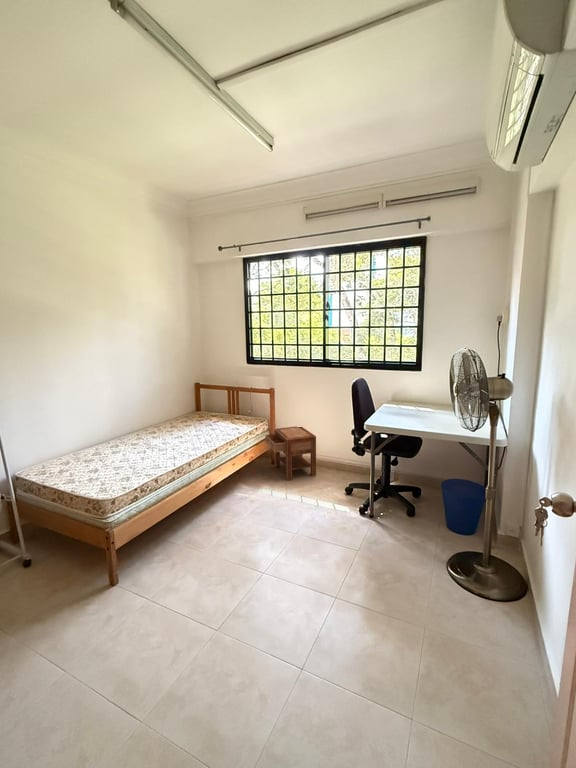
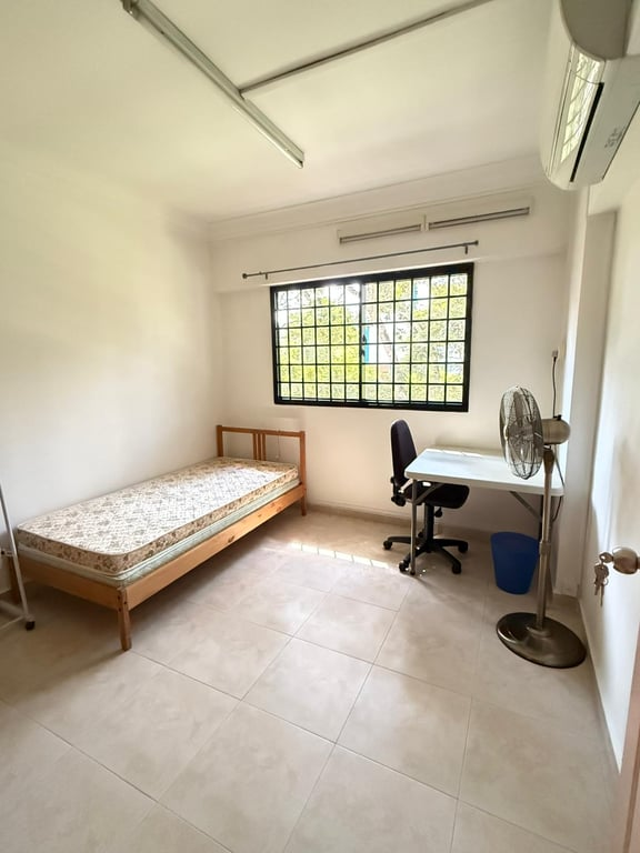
- nightstand [264,425,317,481]
